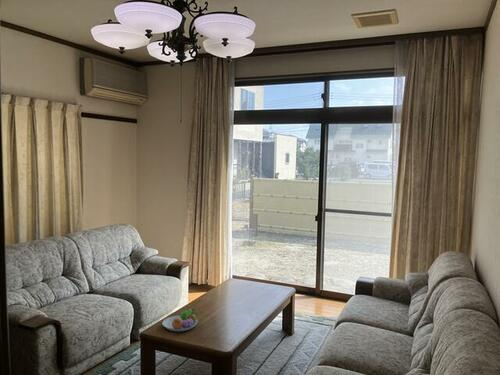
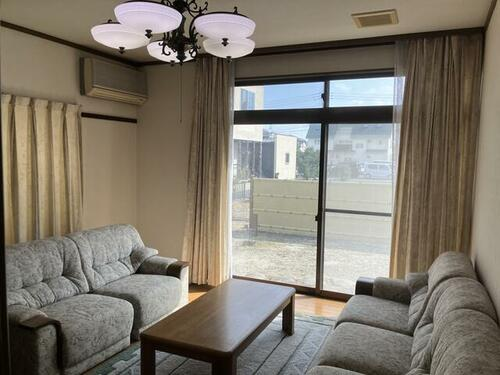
- fruit bowl [161,308,199,332]
